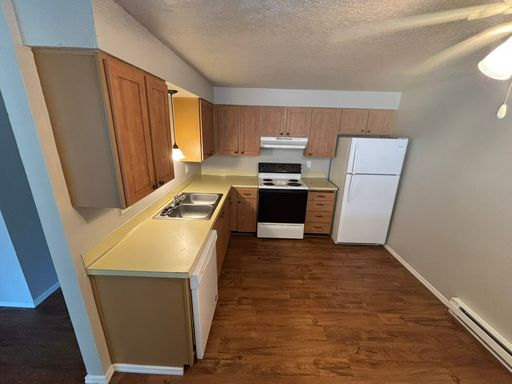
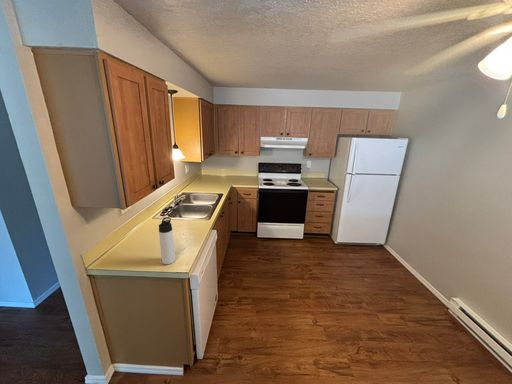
+ thermos bottle [158,216,176,265]
